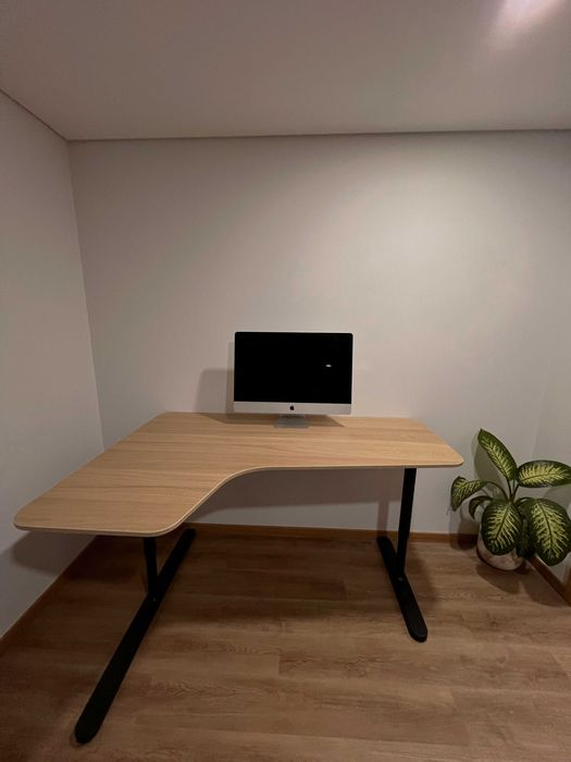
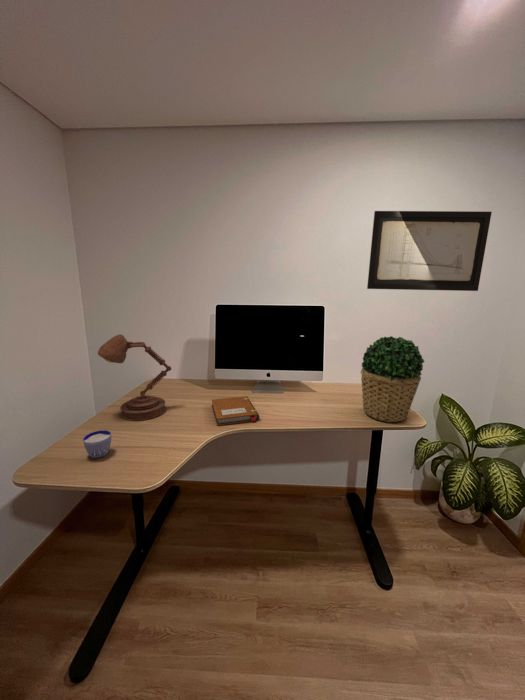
+ cup [82,429,112,459]
+ notebook [211,395,260,427]
+ potted plant [360,335,425,423]
+ desk lamp [97,333,172,421]
+ wall art [366,210,493,292]
